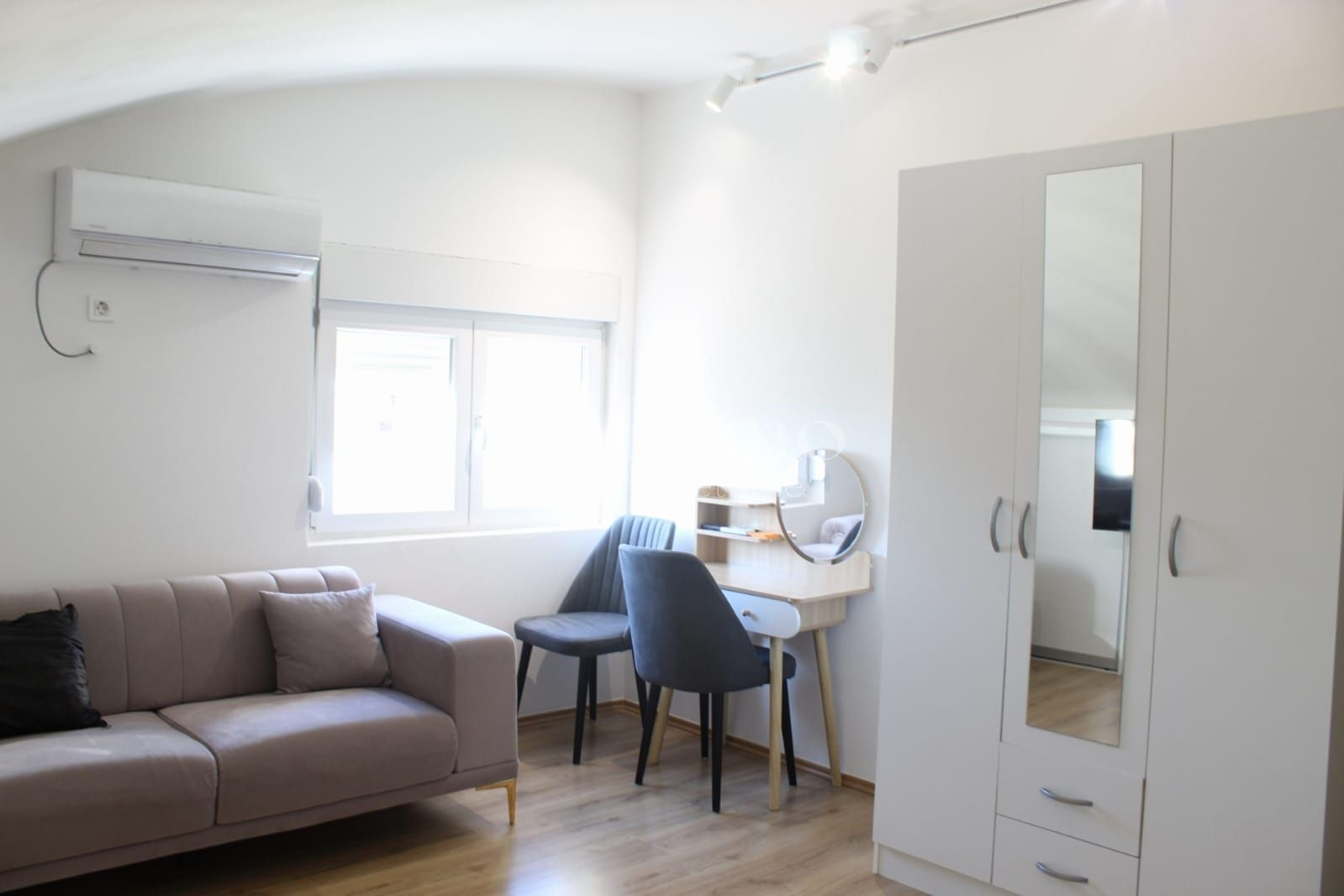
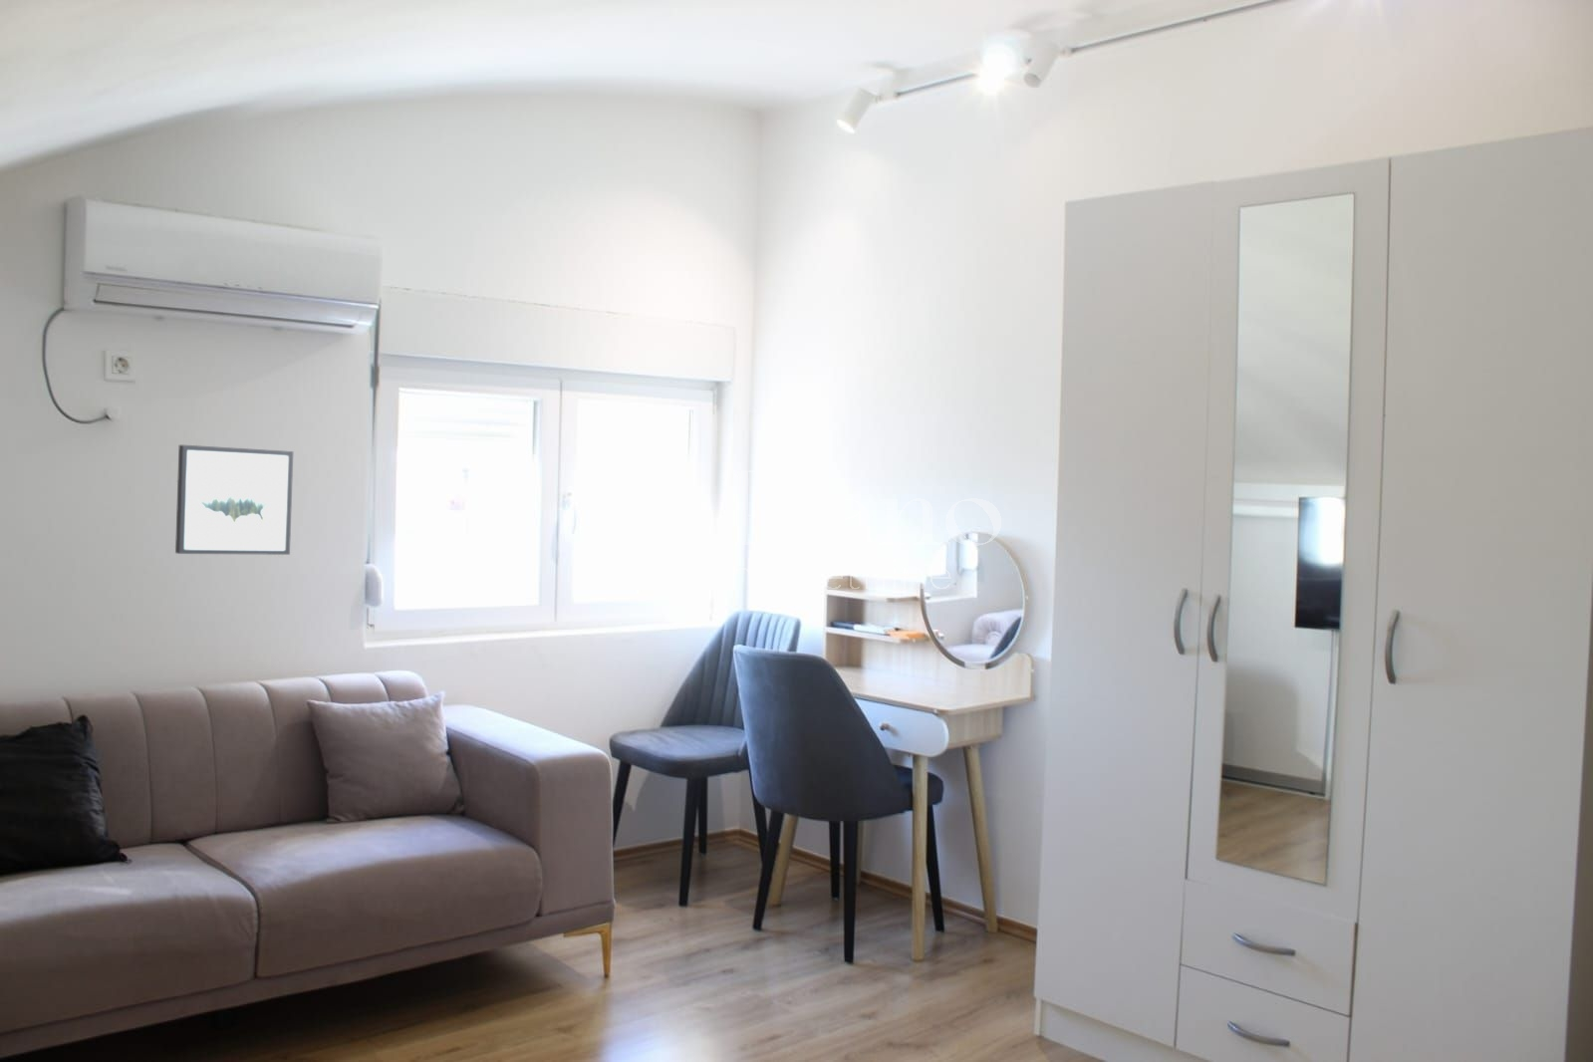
+ wall art [174,444,294,556]
